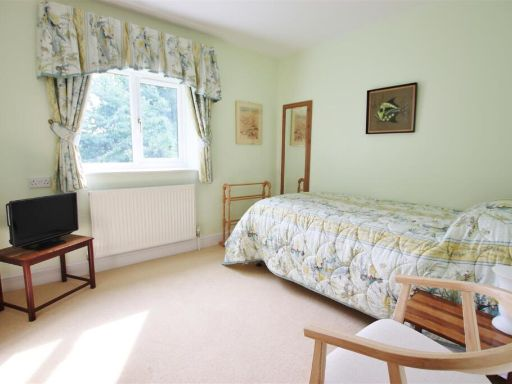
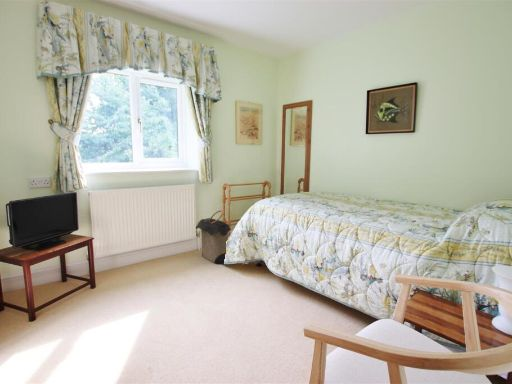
+ laundry hamper [195,209,232,265]
